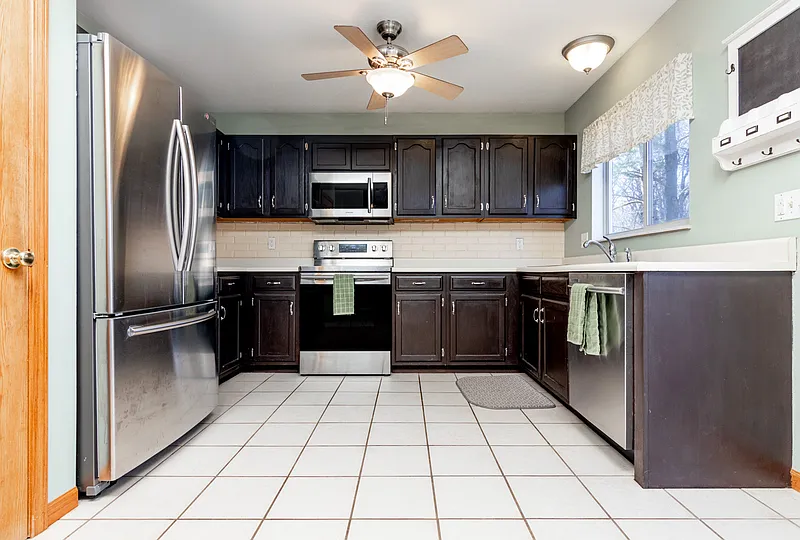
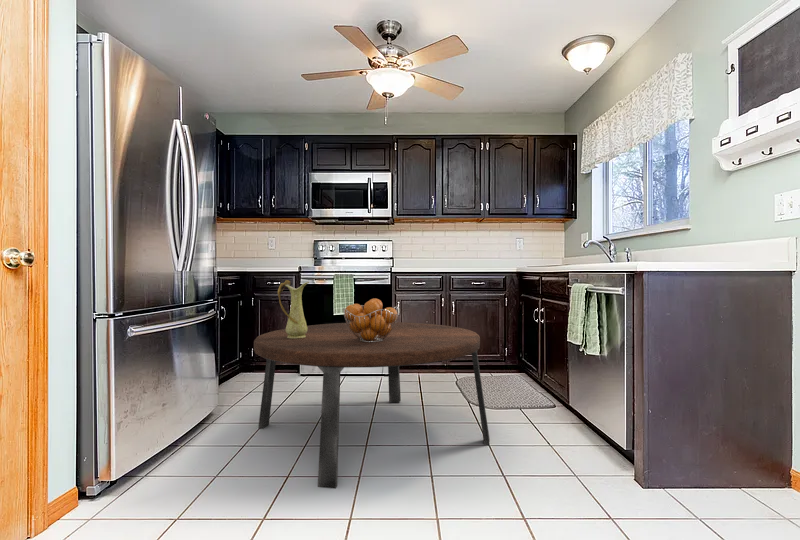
+ dining table [253,321,491,490]
+ pitcher [277,279,310,339]
+ fruit basket [342,297,400,343]
